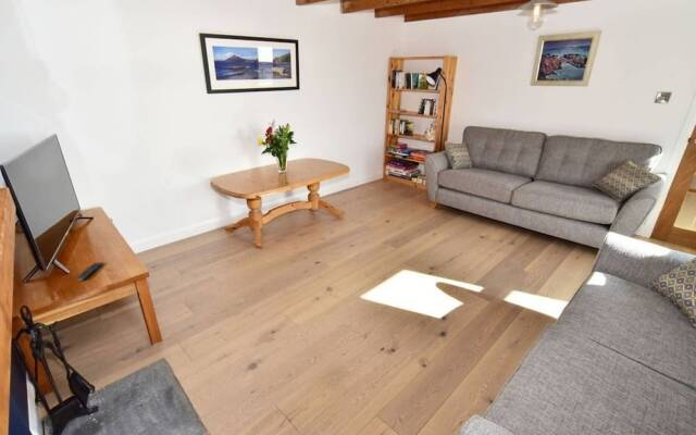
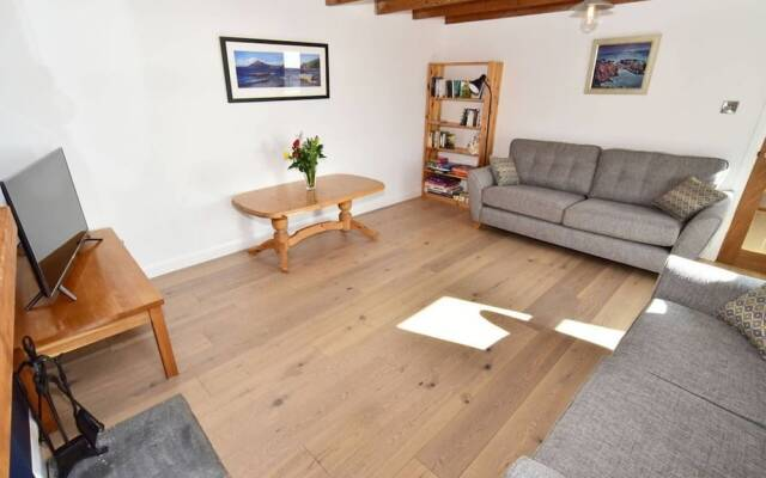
- remote control [76,261,104,282]
